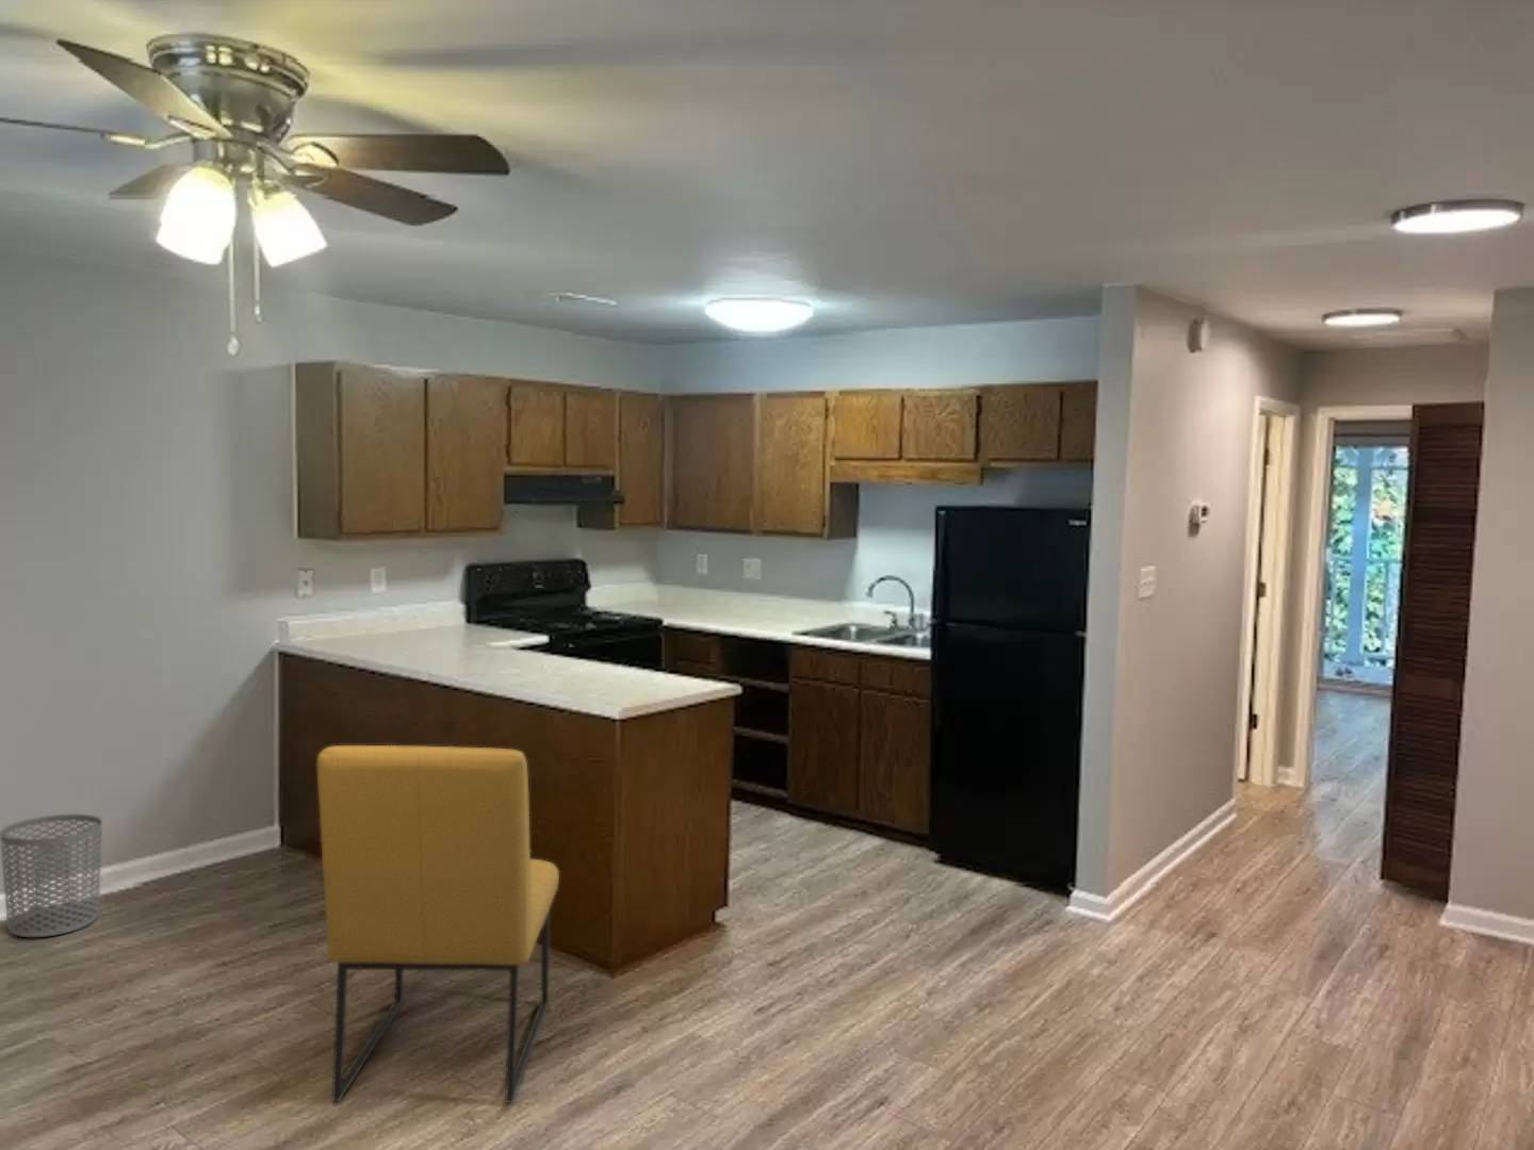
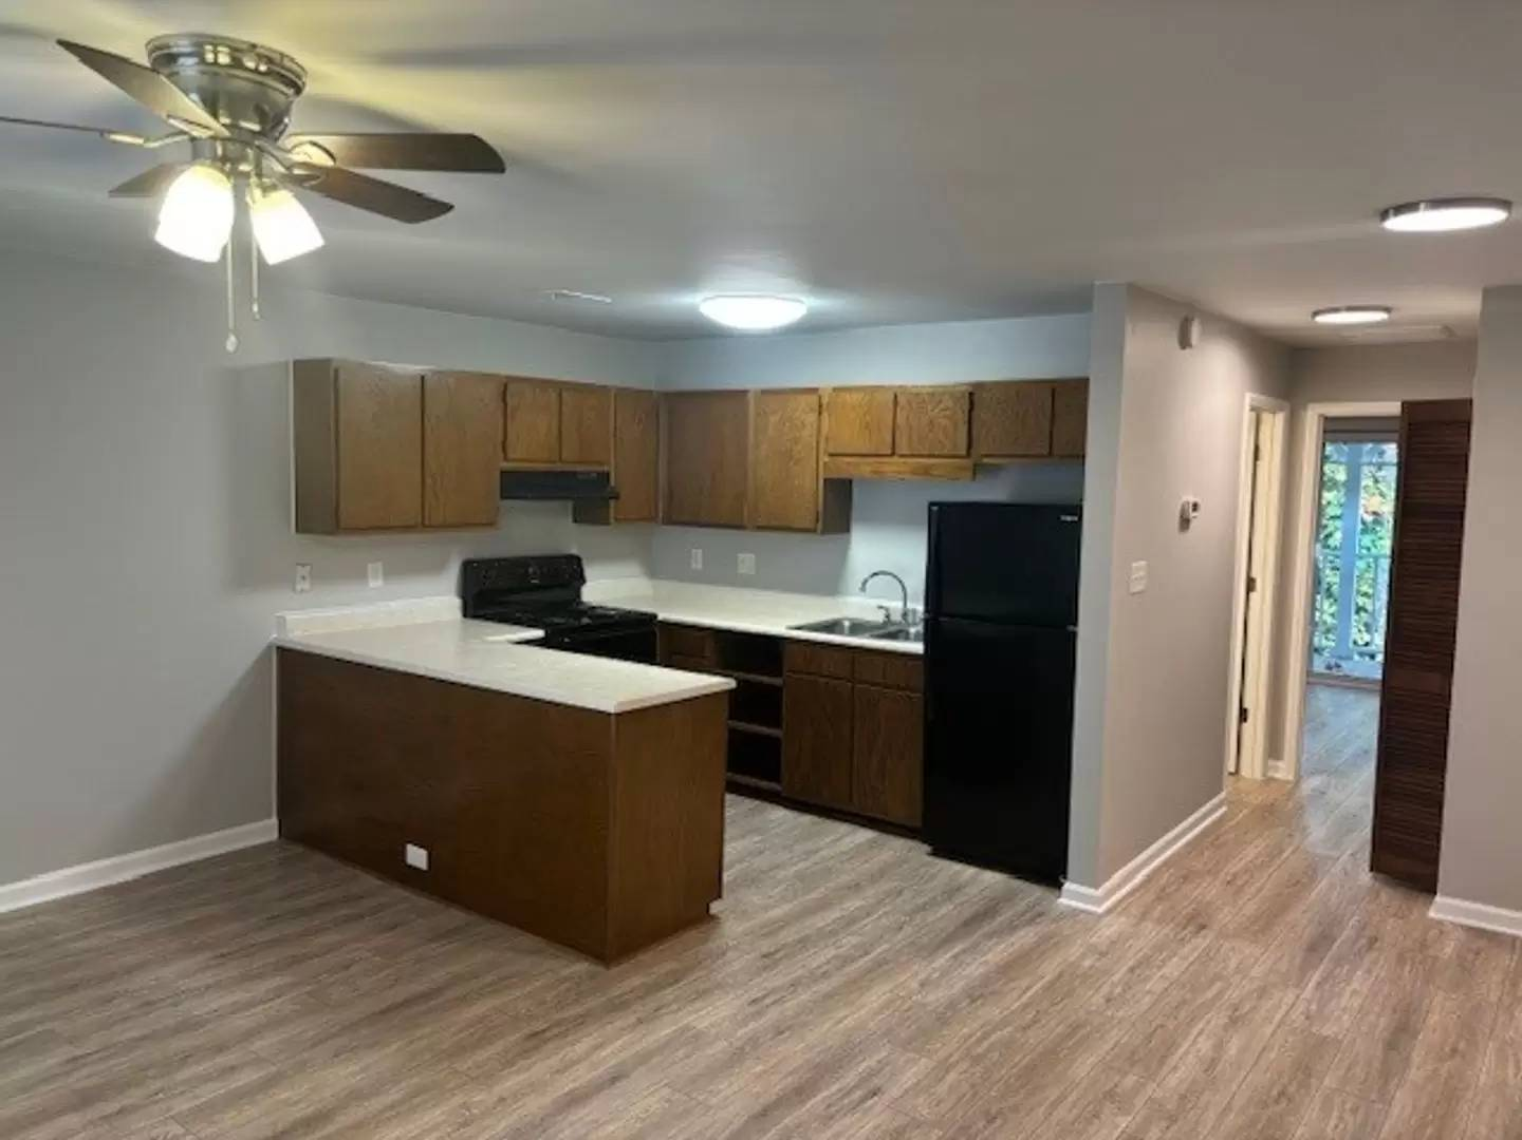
- chair [316,744,560,1104]
- waste bin [0,813,104,939]
